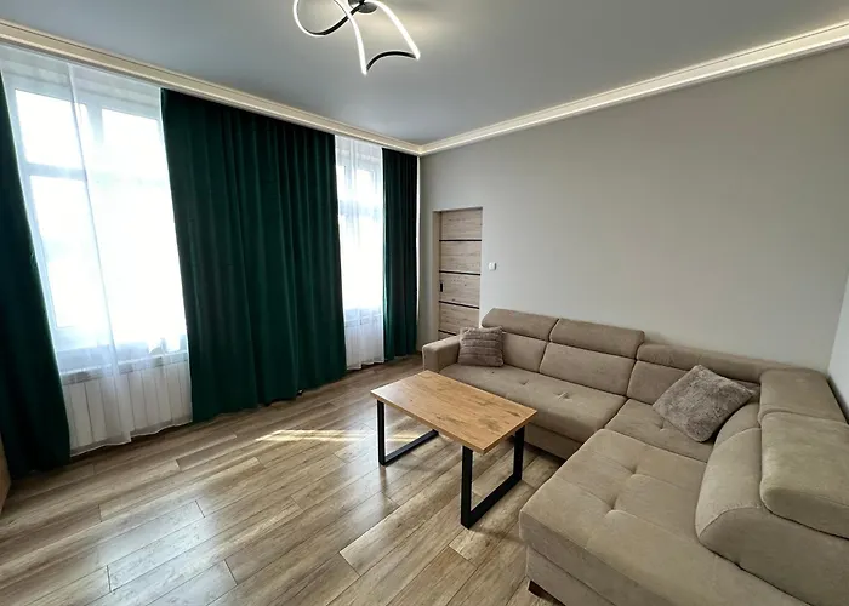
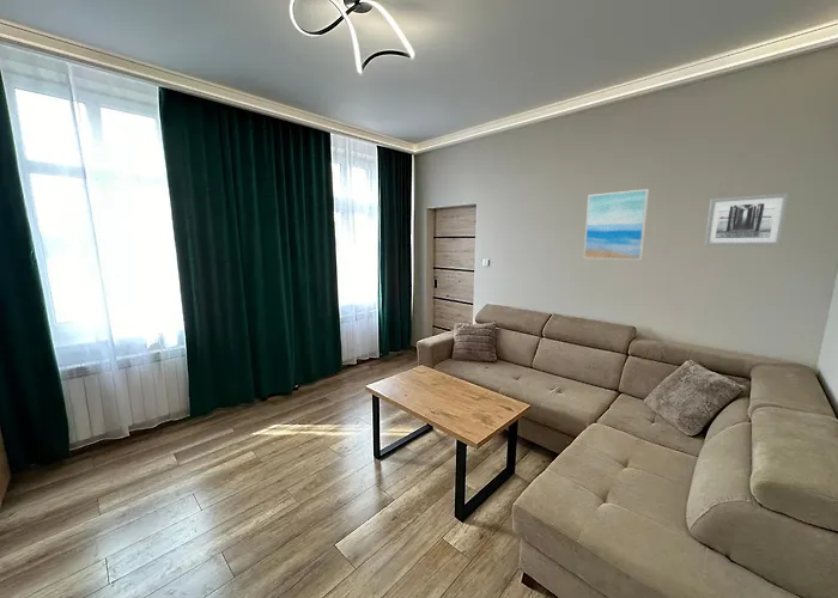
+ wall art [703,191,790,248]
+ wall art [583,188,650,261]
